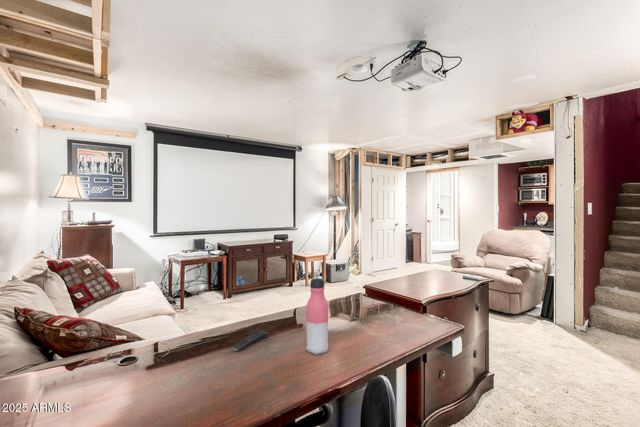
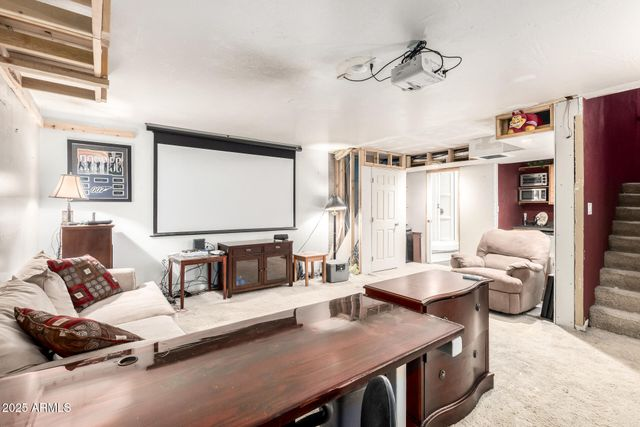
- remote control [232,330,269,352]
- water bottle [305,277,329,356]
